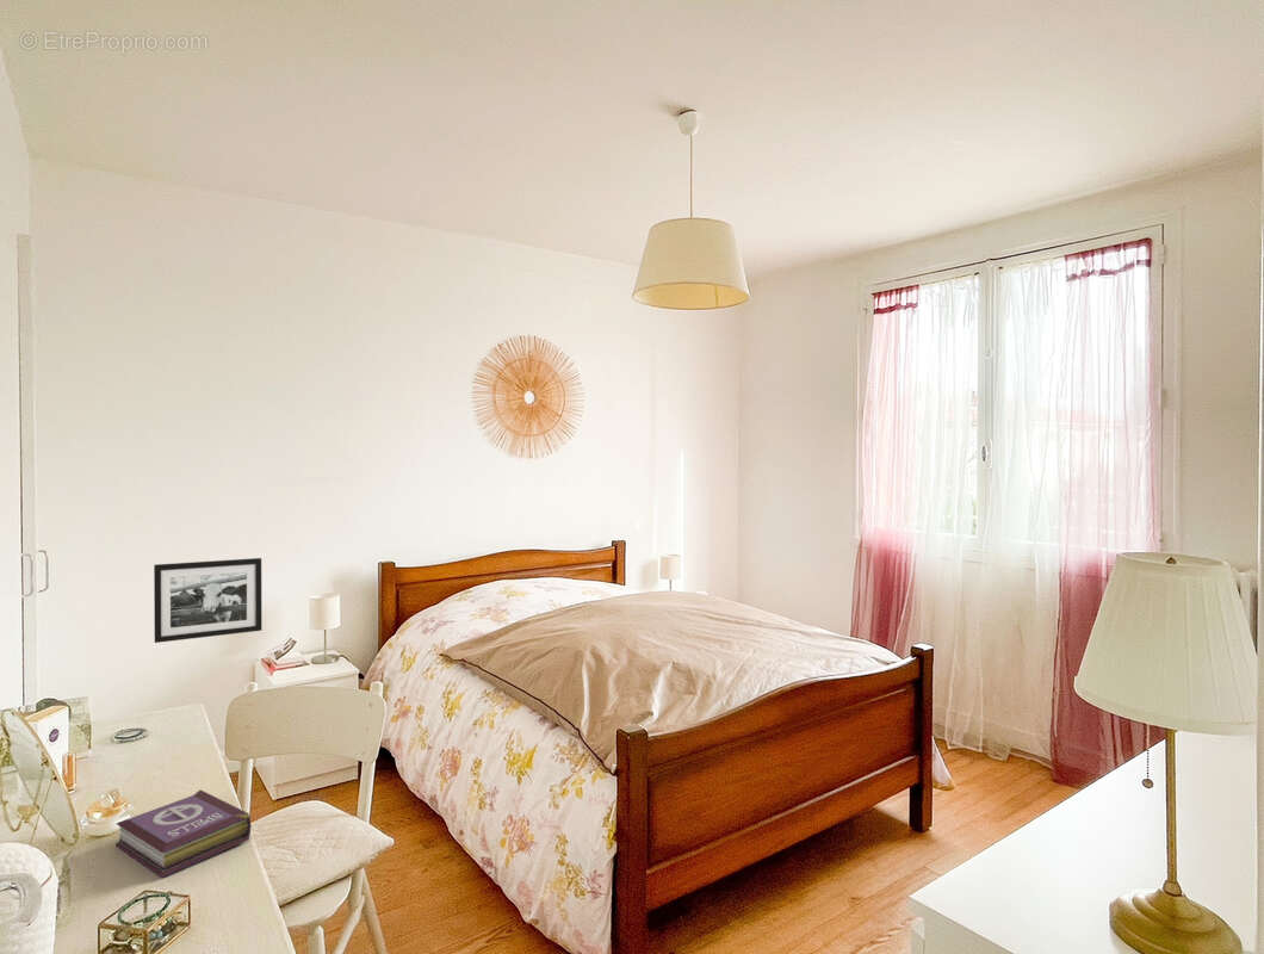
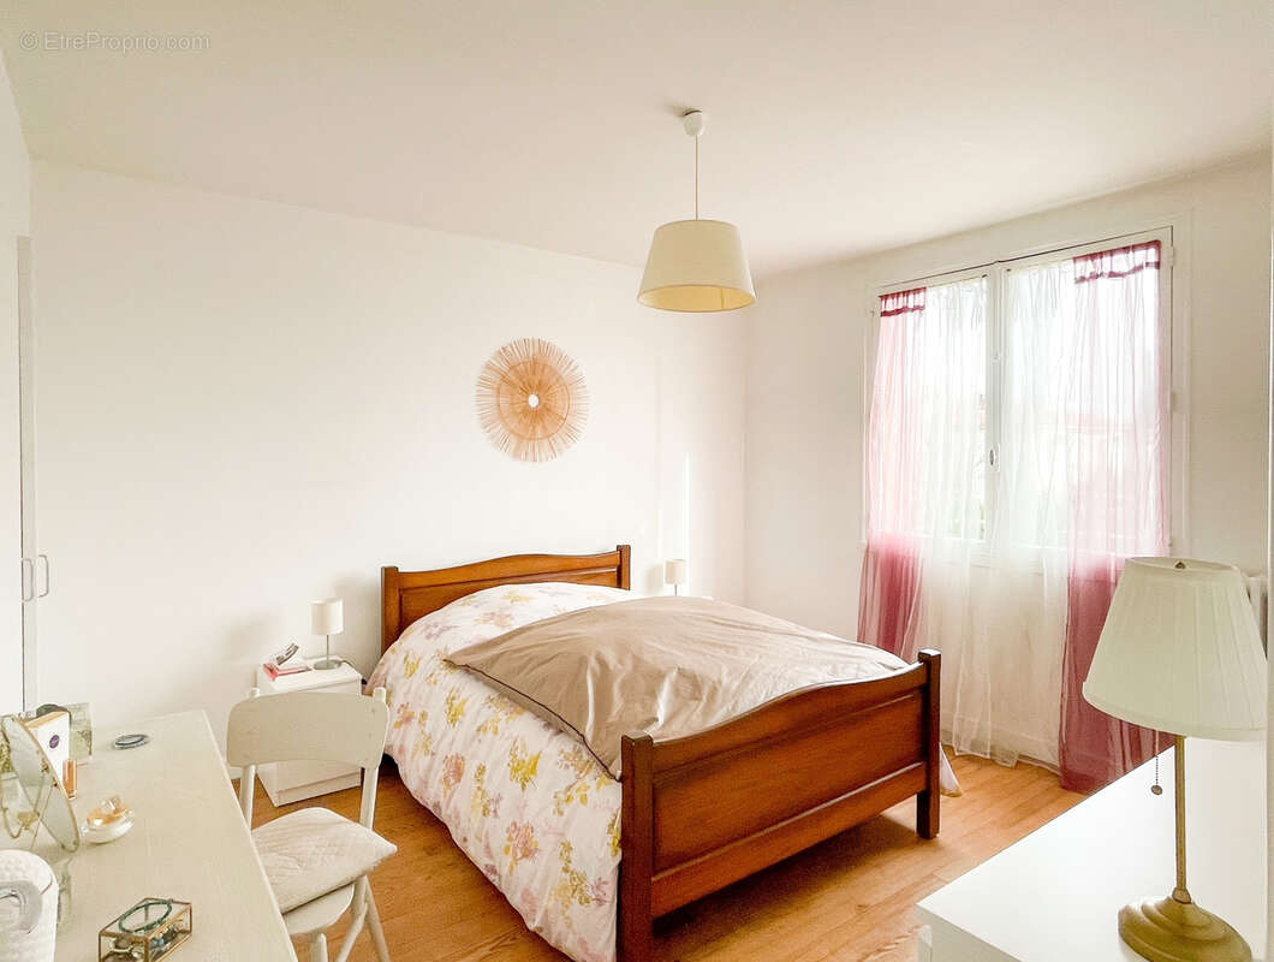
- book [114,788,252,879]
- picture frame [153,557,262,644]
